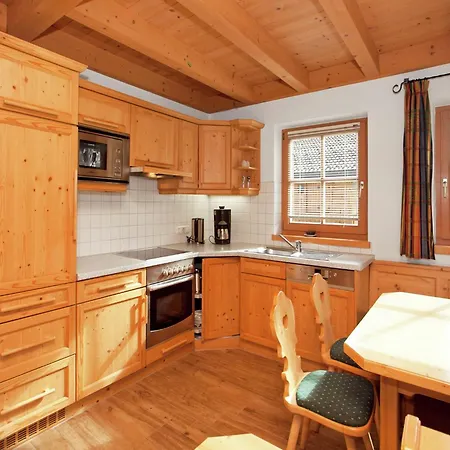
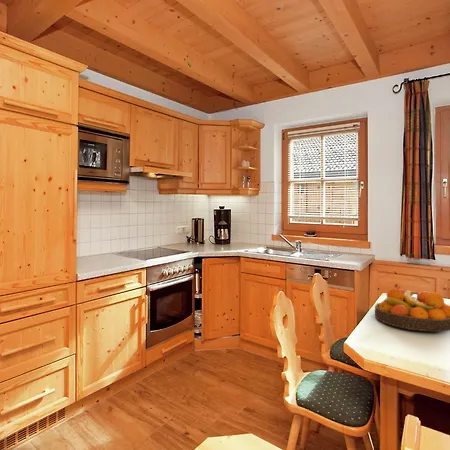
+ fruit bowl [374,287,450,332]
